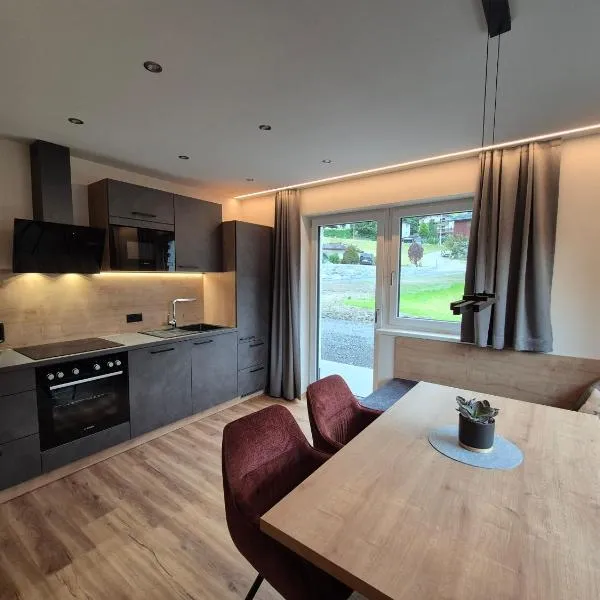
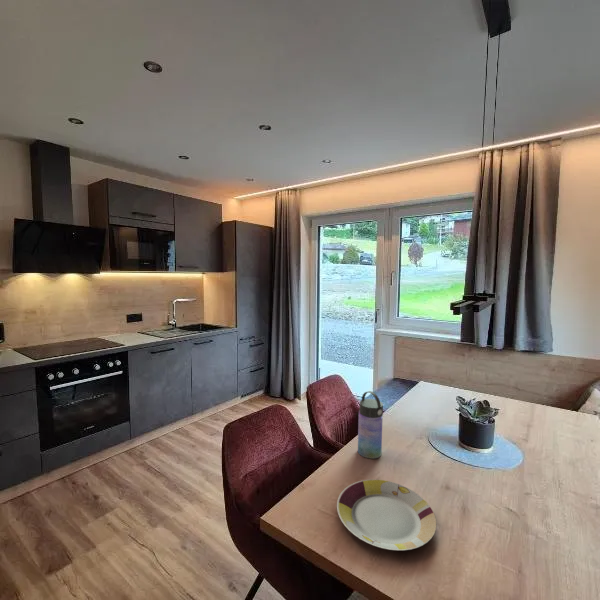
+ plate [336,479,437,552]
+ water bottle [357,390,384,460]
